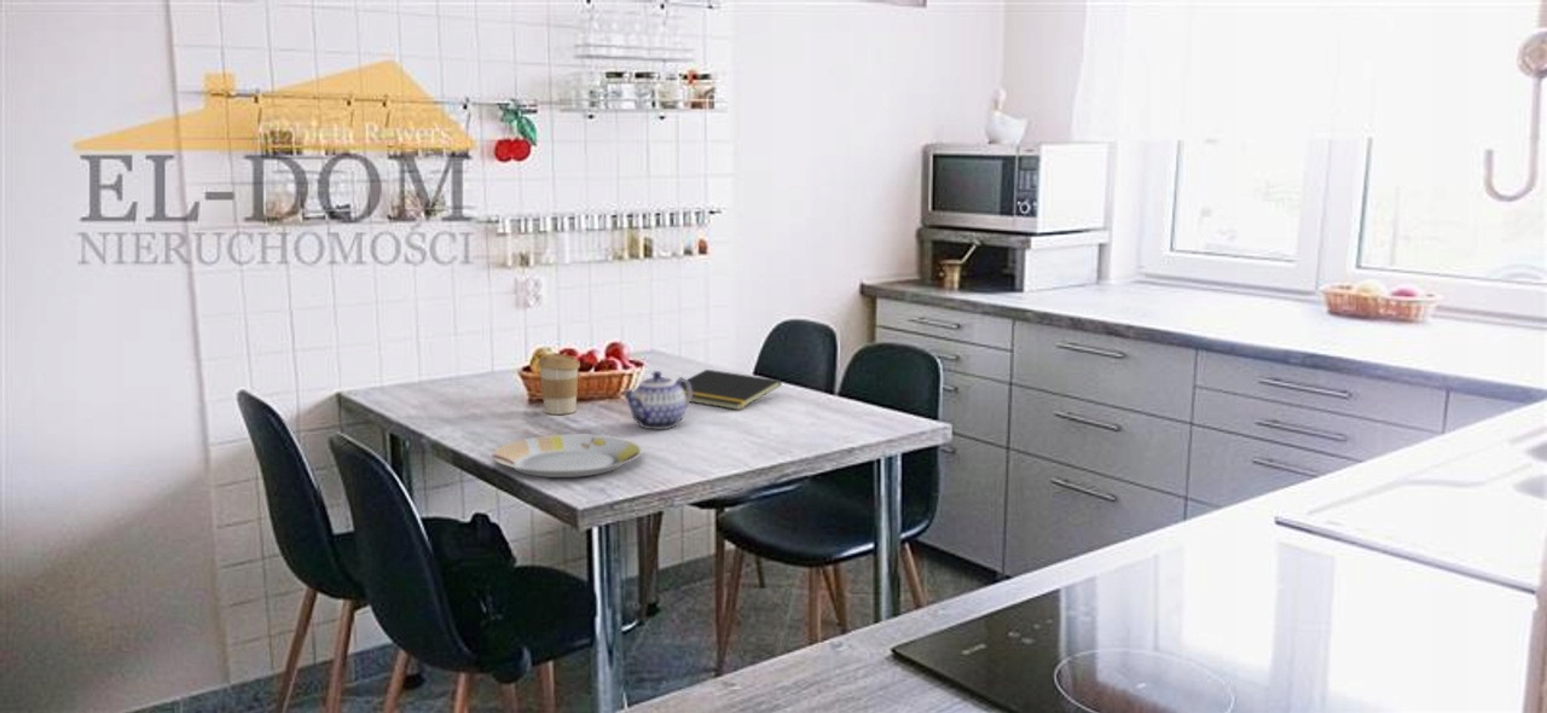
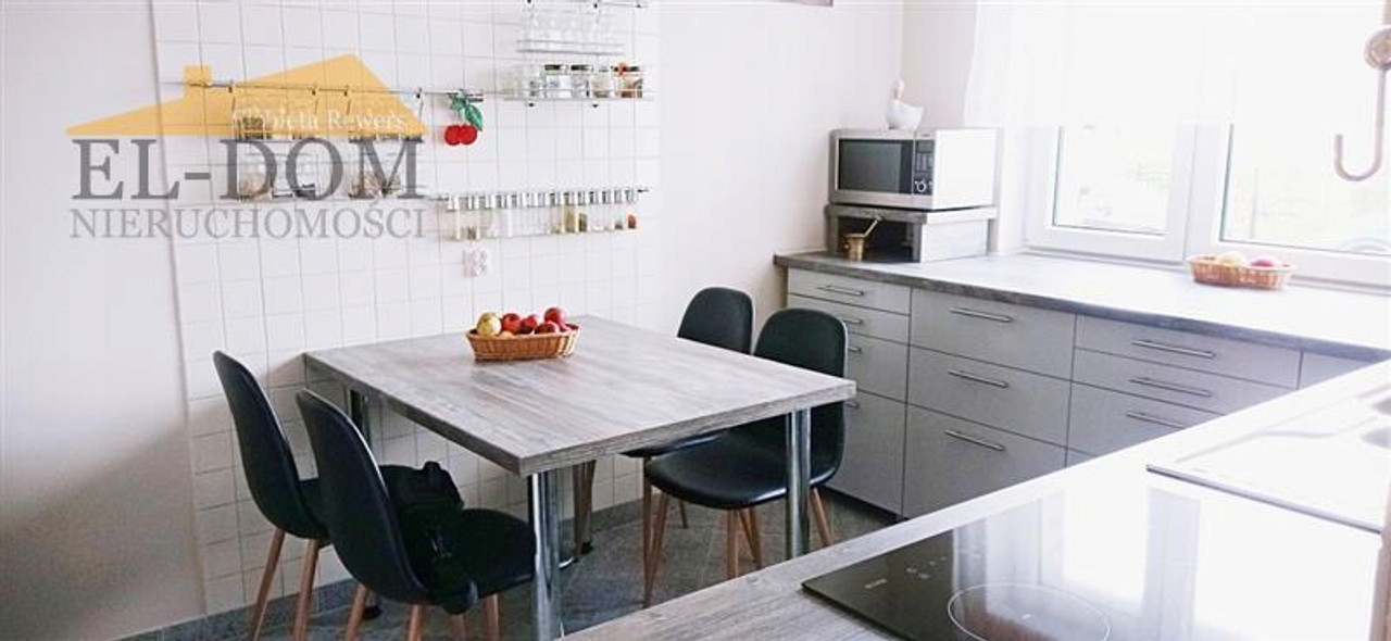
- coffee cup [537,353,581,416]
- notepad [680,369,782,411]
- teapot [620,370,693,430]
- plate [492,433,644,479]
